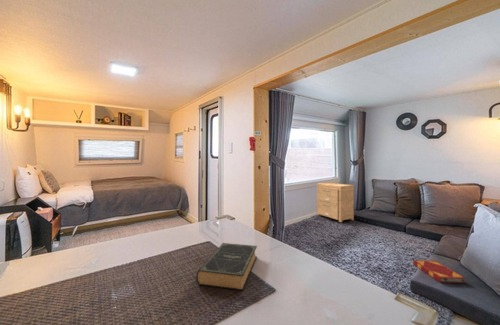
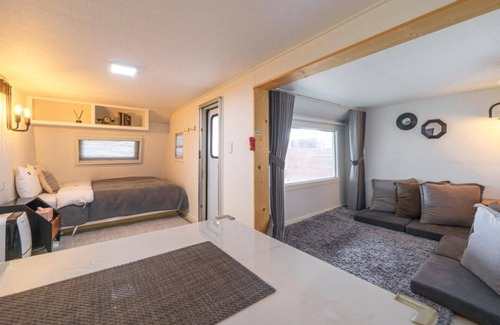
- book [195,242,258,292]
- hardback book [412,259,467,284]
- side table [316,182,355,223]
